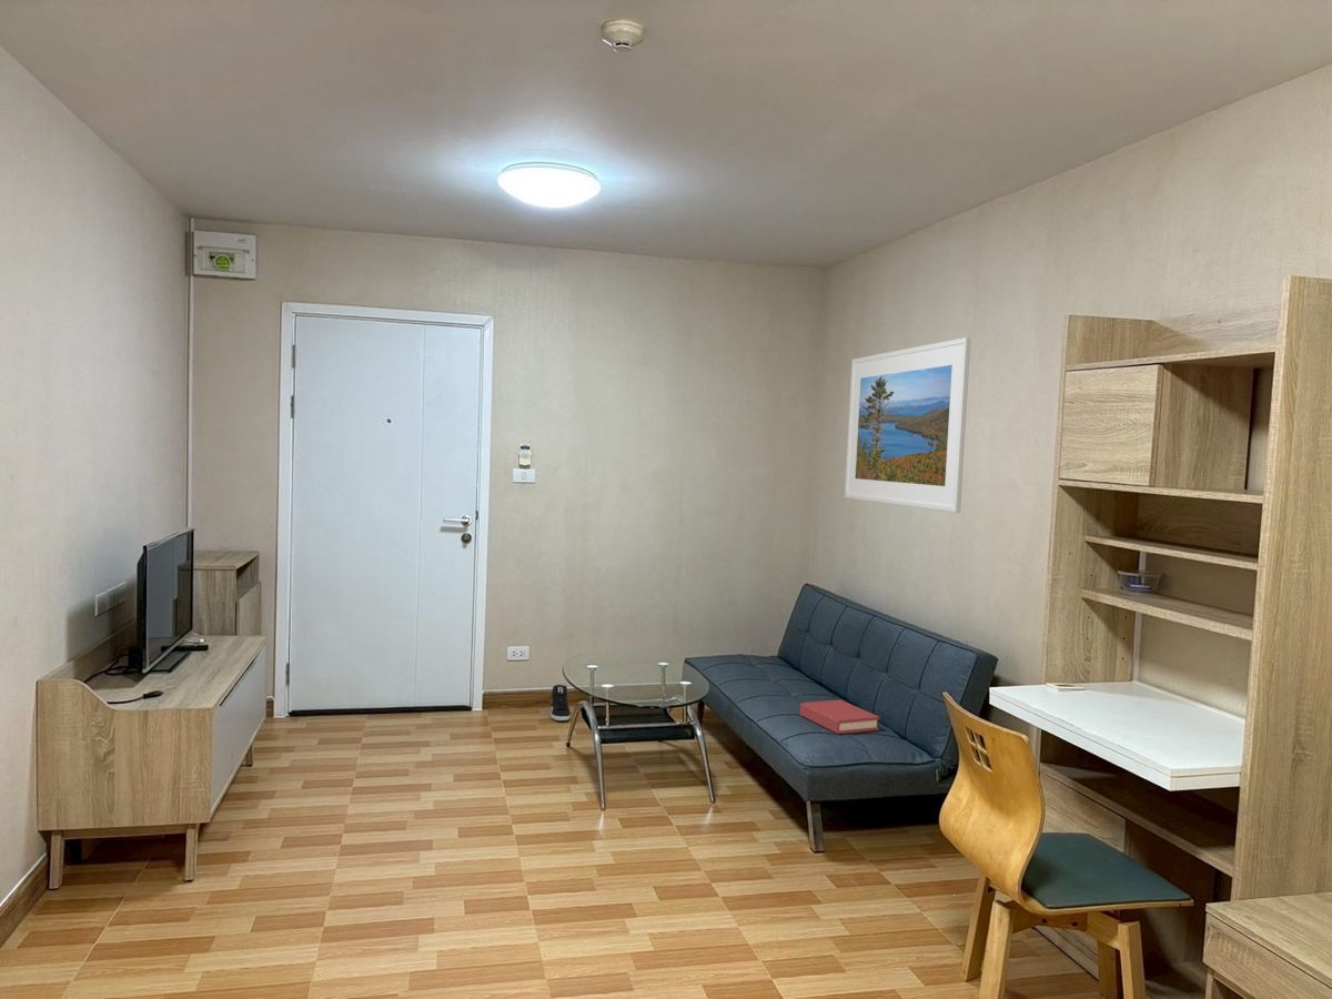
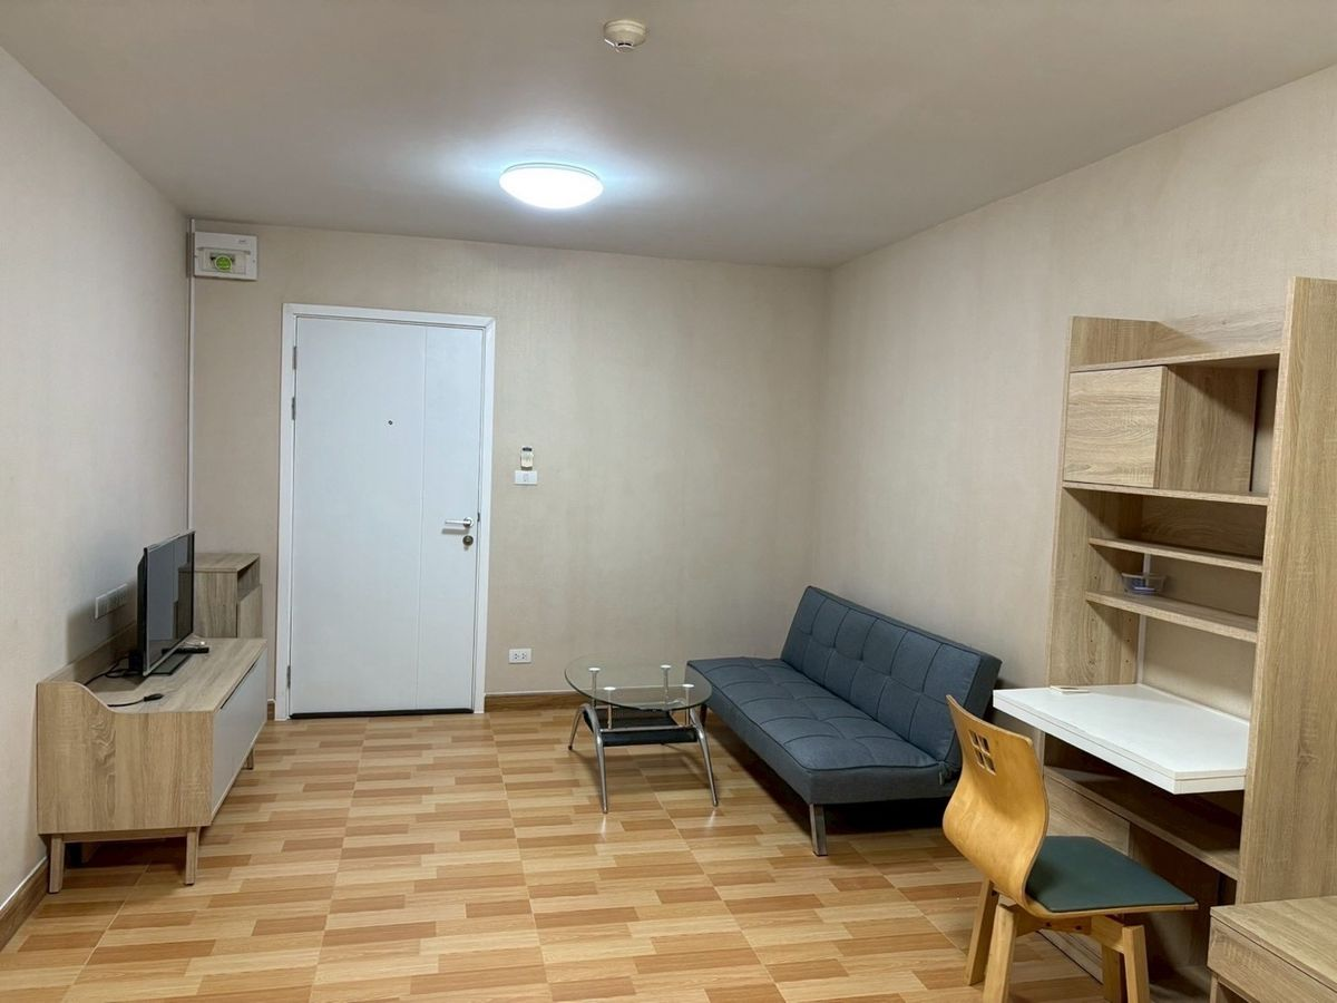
- sneaker [549,684,572,722]
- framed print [844,336,971,514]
- hardback book [799,699,880,735]
